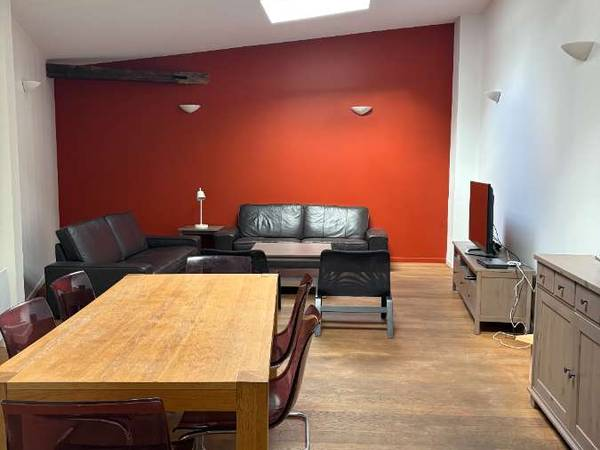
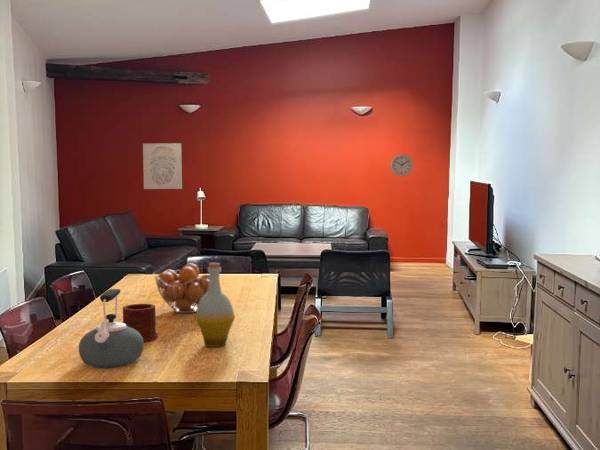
+ bottle [194,262,236,348]
+ fruit basket [154,262,210,314]
+ wall clock [389,153,414,178]
+ mug [122,303,159,343]
+ wall art [142,142,183,190]
+ kettle [78,288,145,369]
